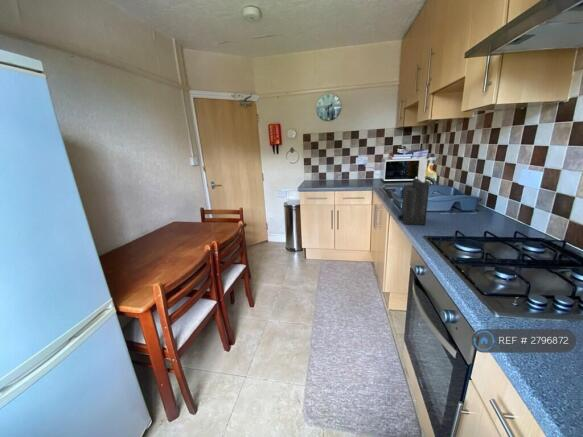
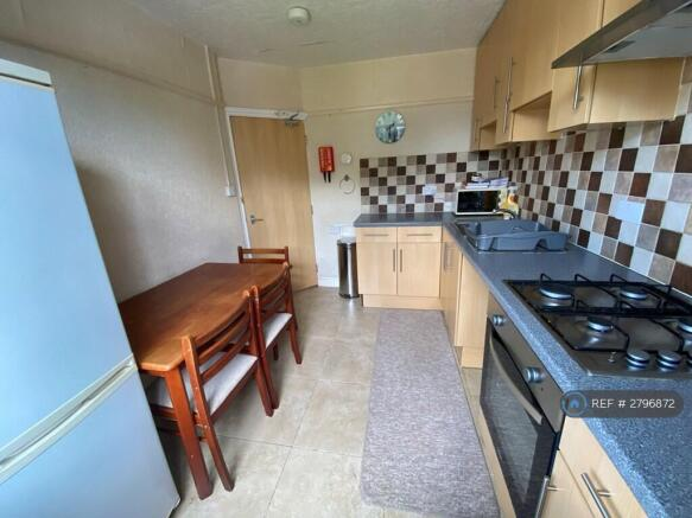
- knife block [398,157,431,226]
